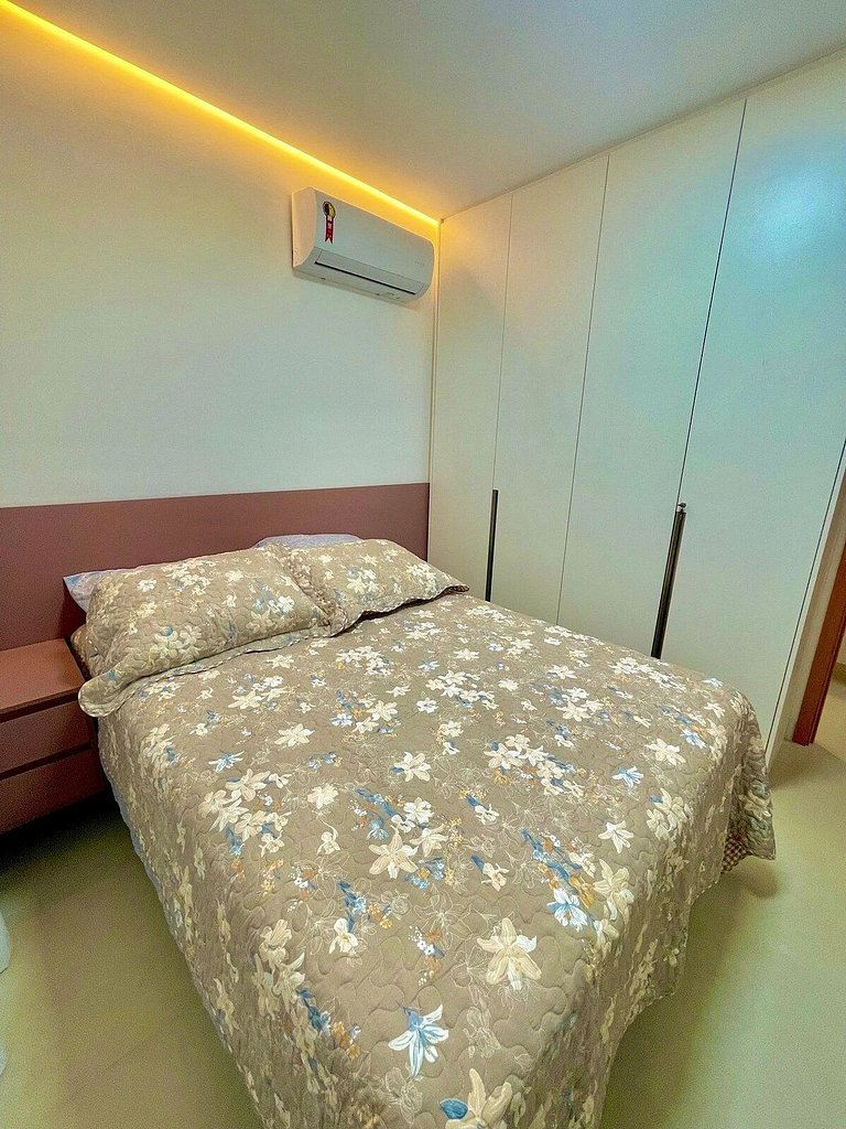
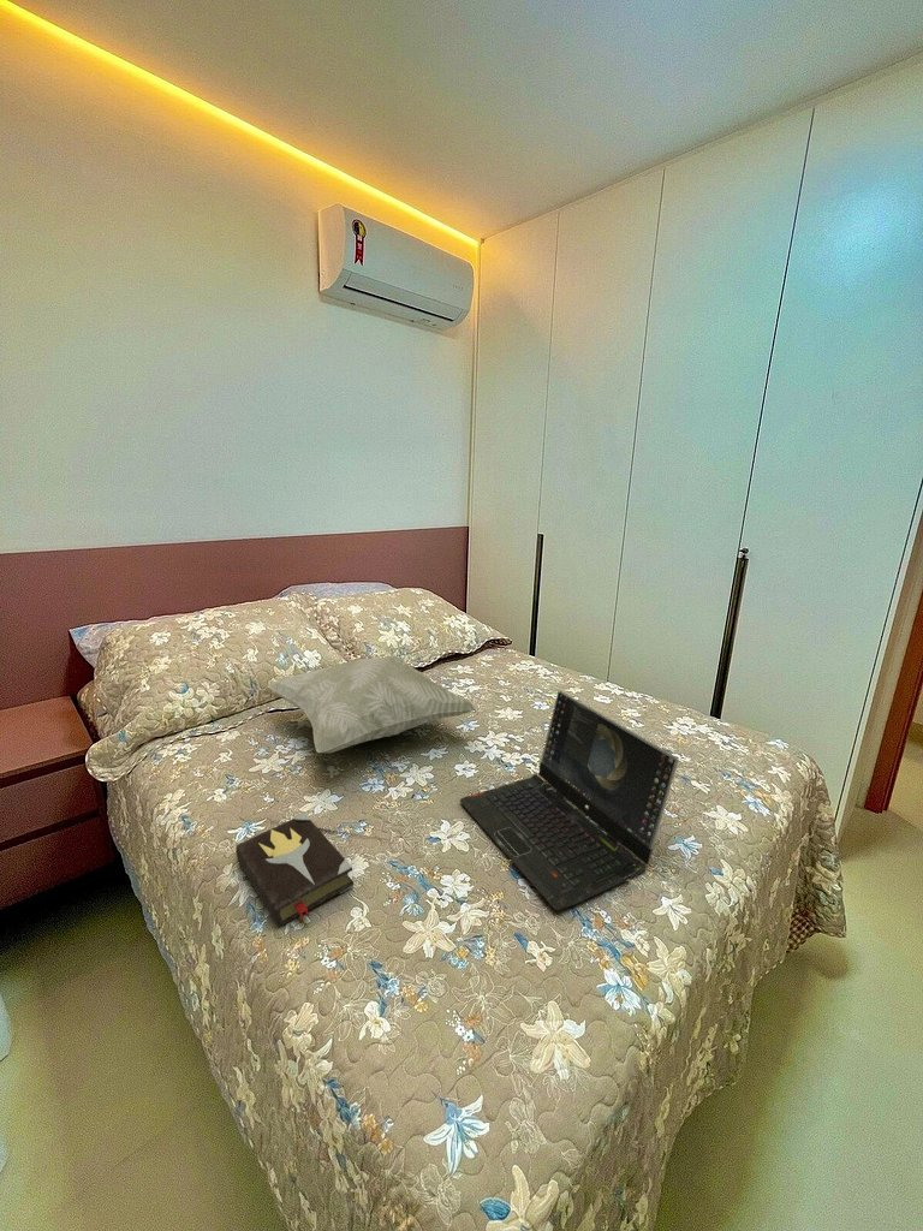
+ decorative pillow [266,655,477,754]
+ laptop computer [459,690,680,911]
+ hardback book [234,811,355,928]
